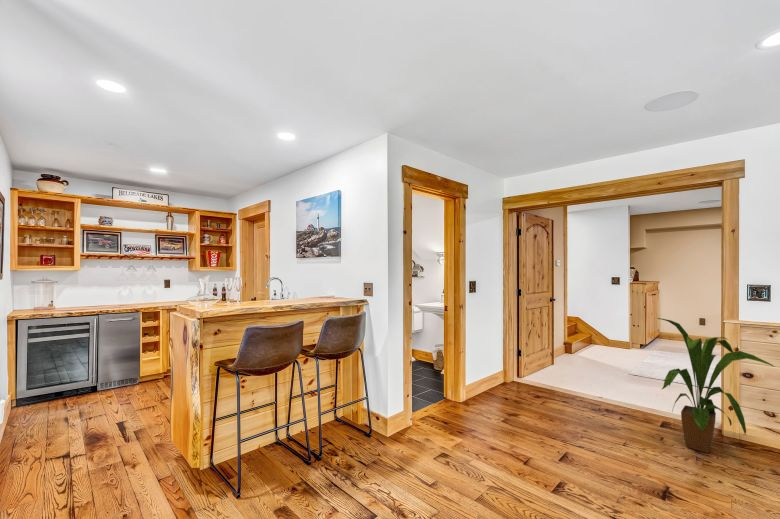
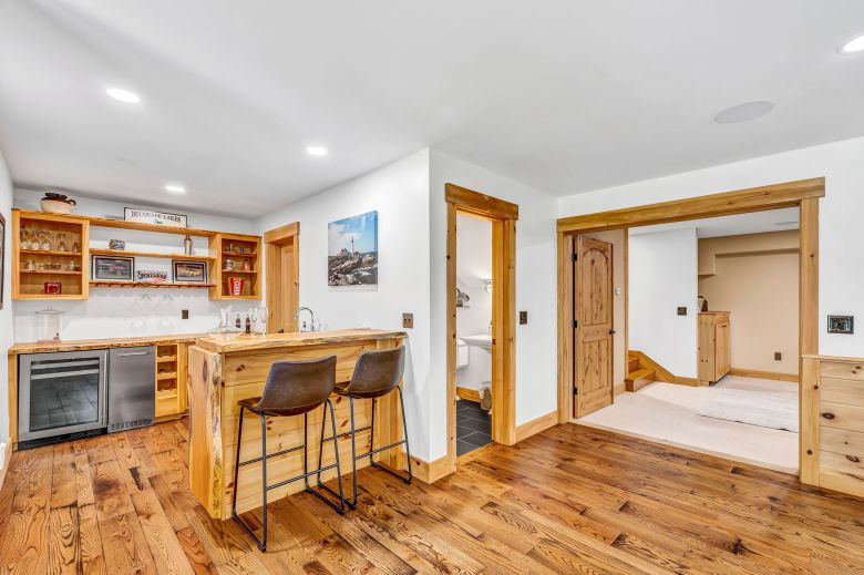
- house plant [656,317,776,454]
